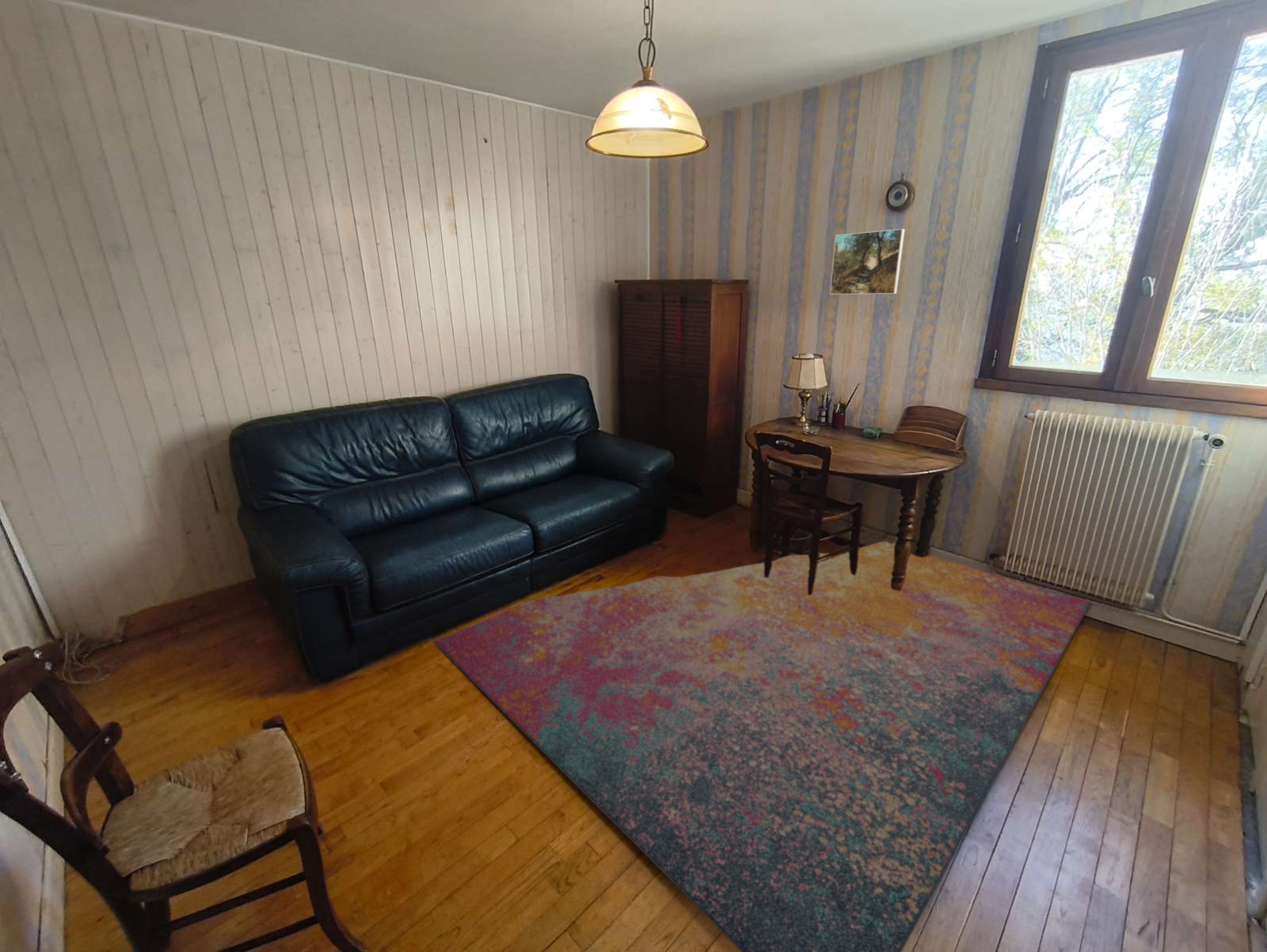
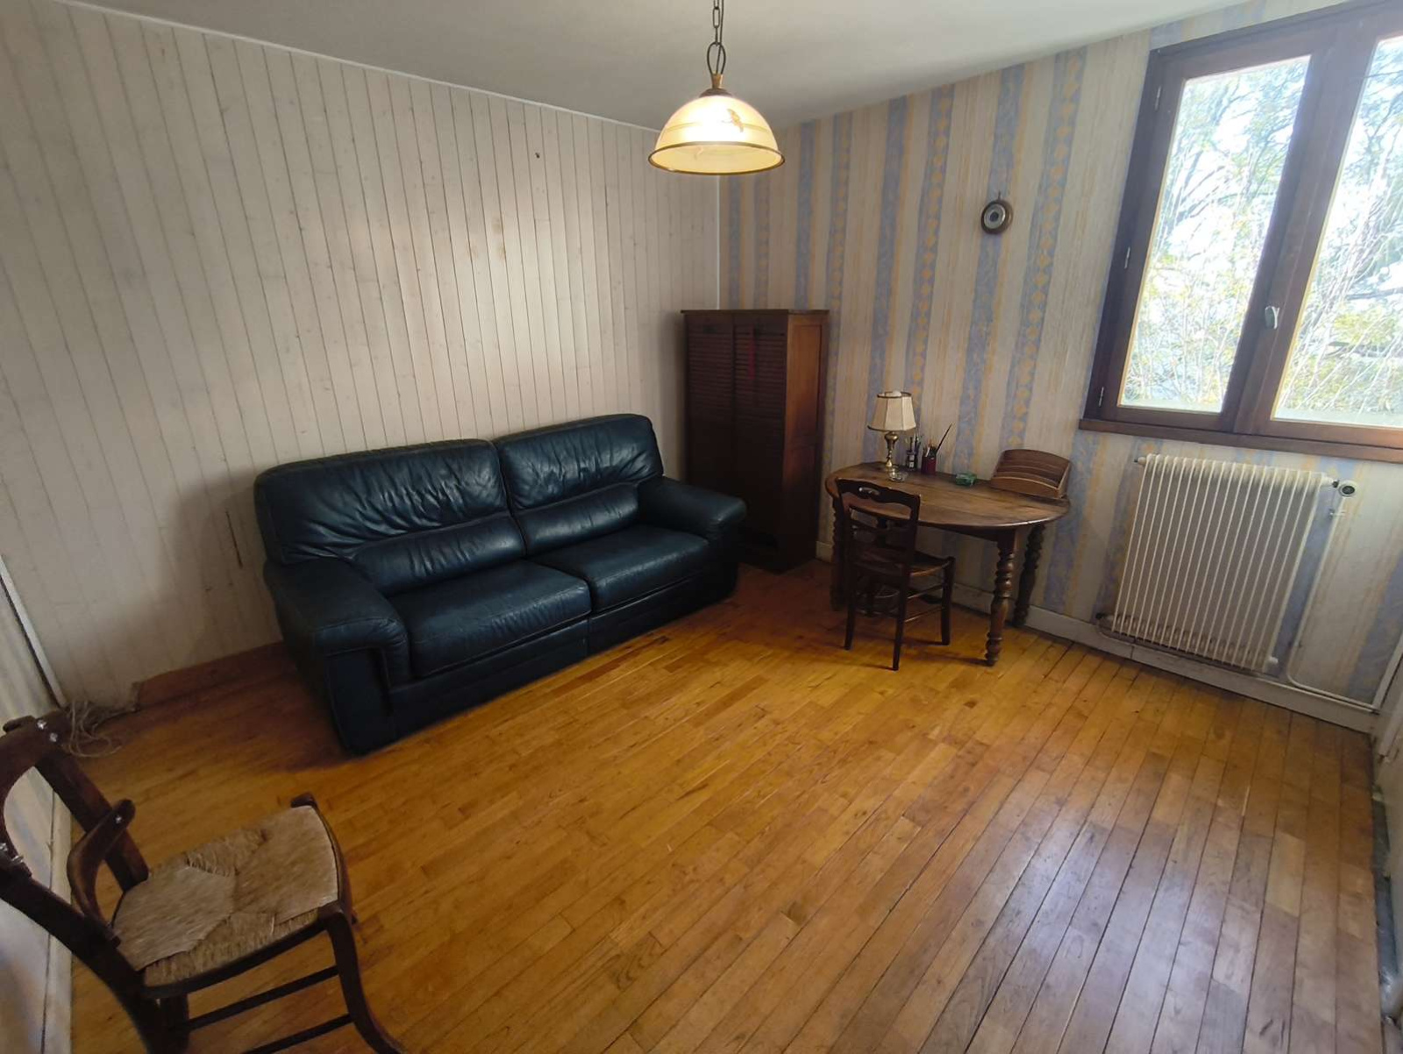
- rug [432,541,1092,952]
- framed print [829,228,906,295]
